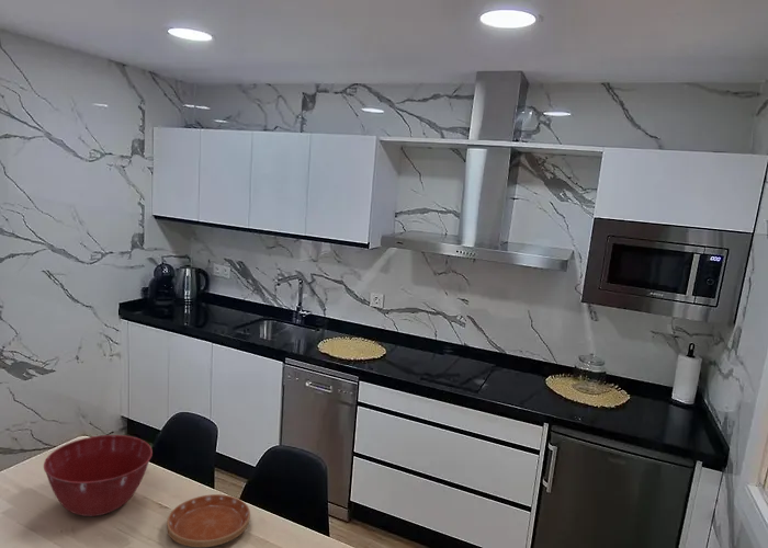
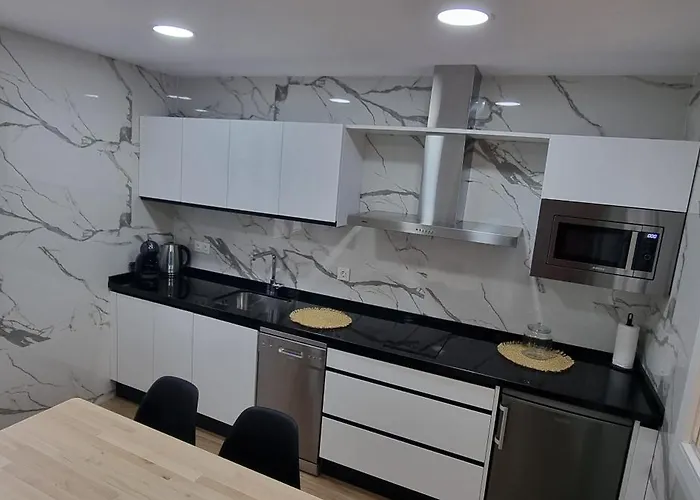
- saucer [166,493,251,548]
- mixing bowl [43,434,154,517]
